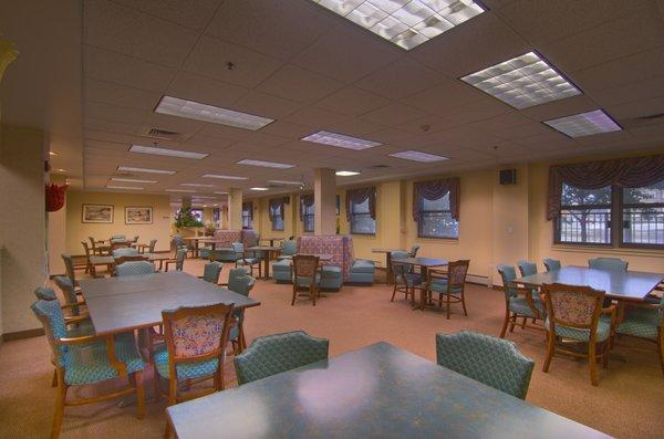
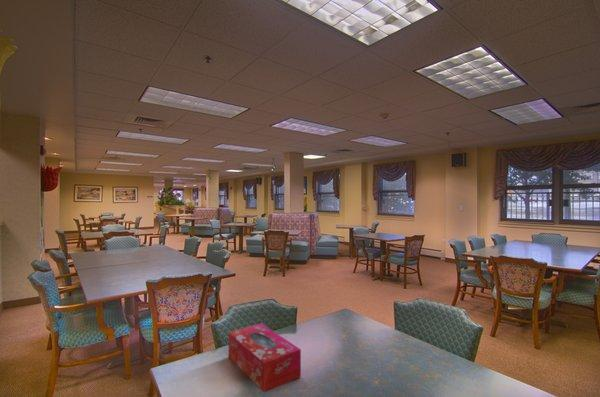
+ tissue box [228,323,302,394]
